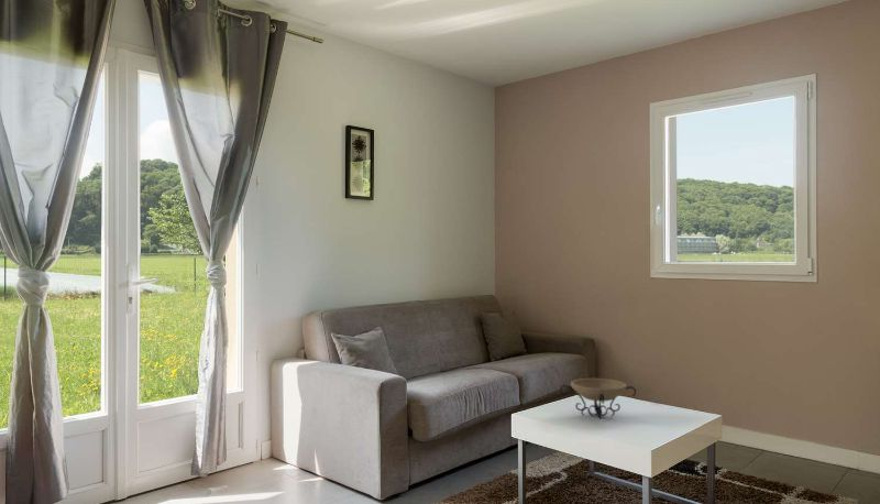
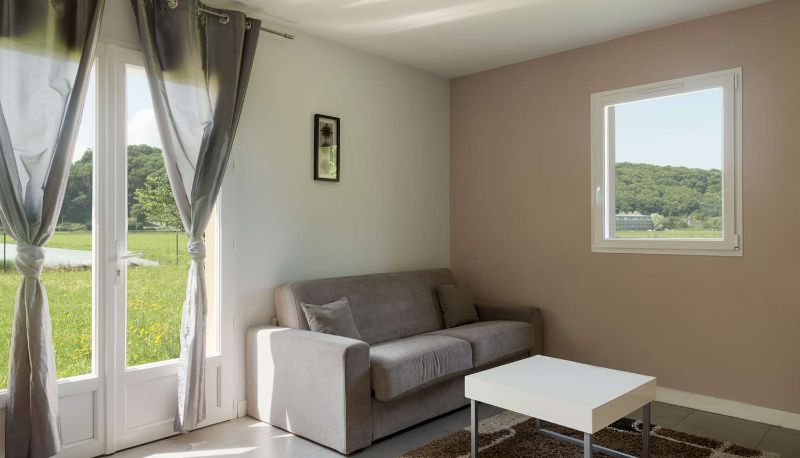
- decorative bowl [559,377,637,420]
